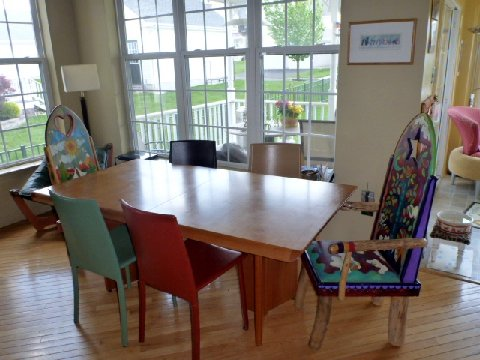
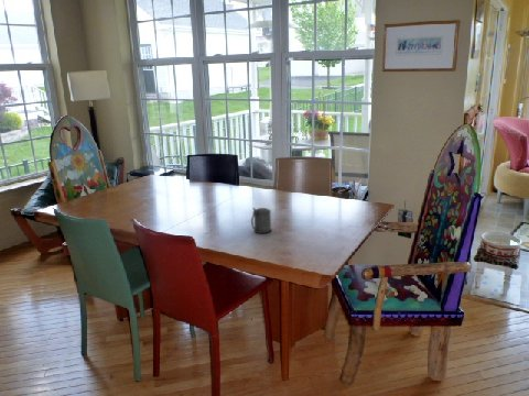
+ beer stein [250,207,272,234]
